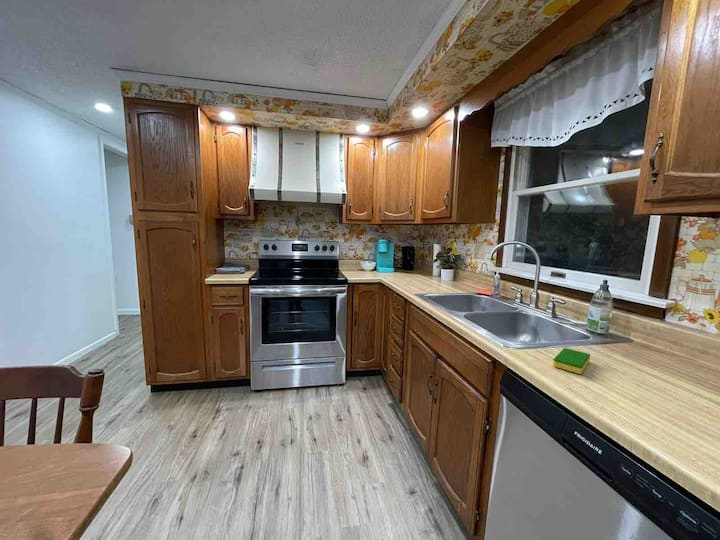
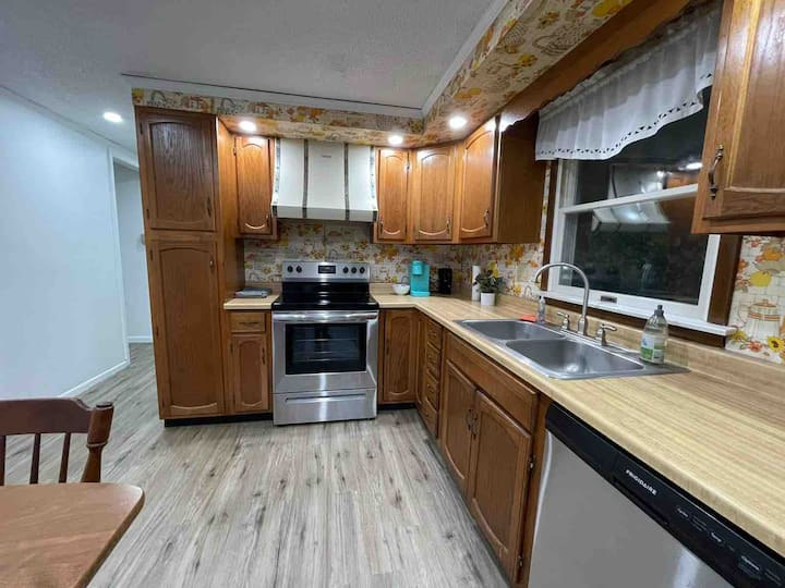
- dish sponge [552,347,591,375]
